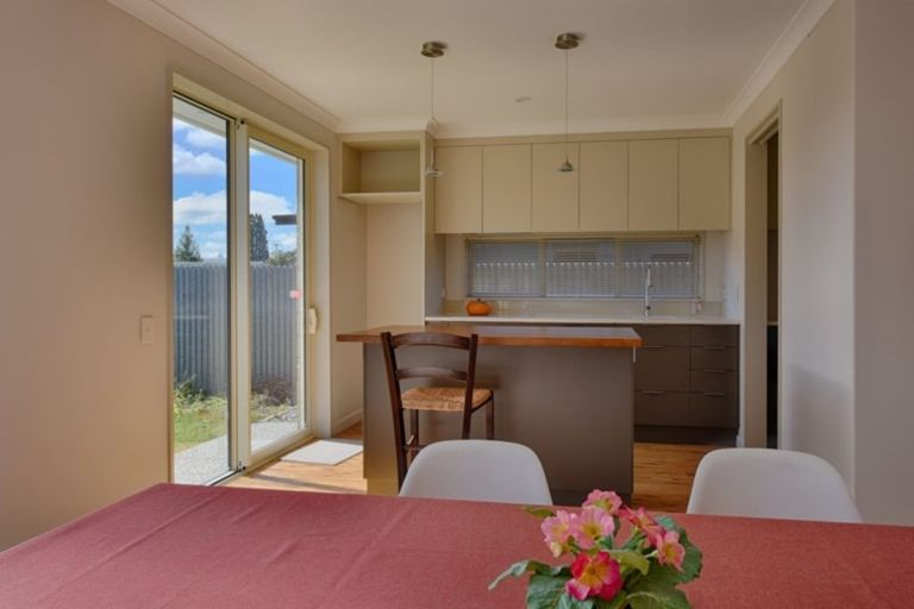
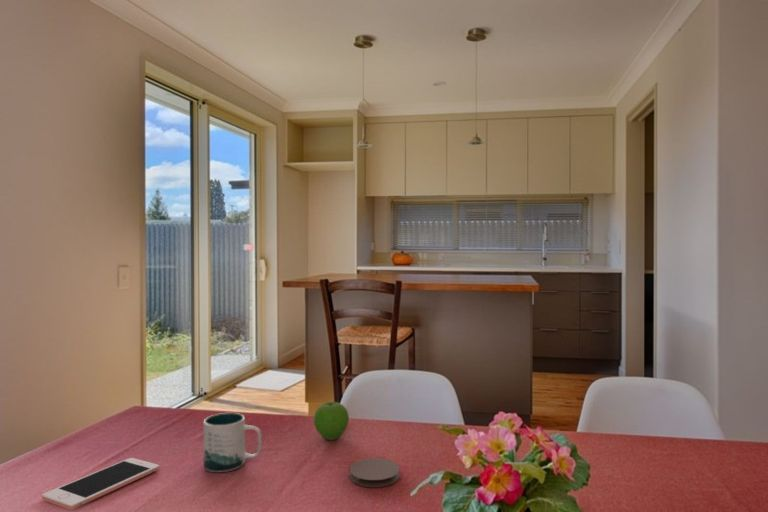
+ fruit [313,401,350,441]
+ cell phone [41,457,160,511]
+ coaster [348,457,400,488]
+ mug [202,412,263,473]
